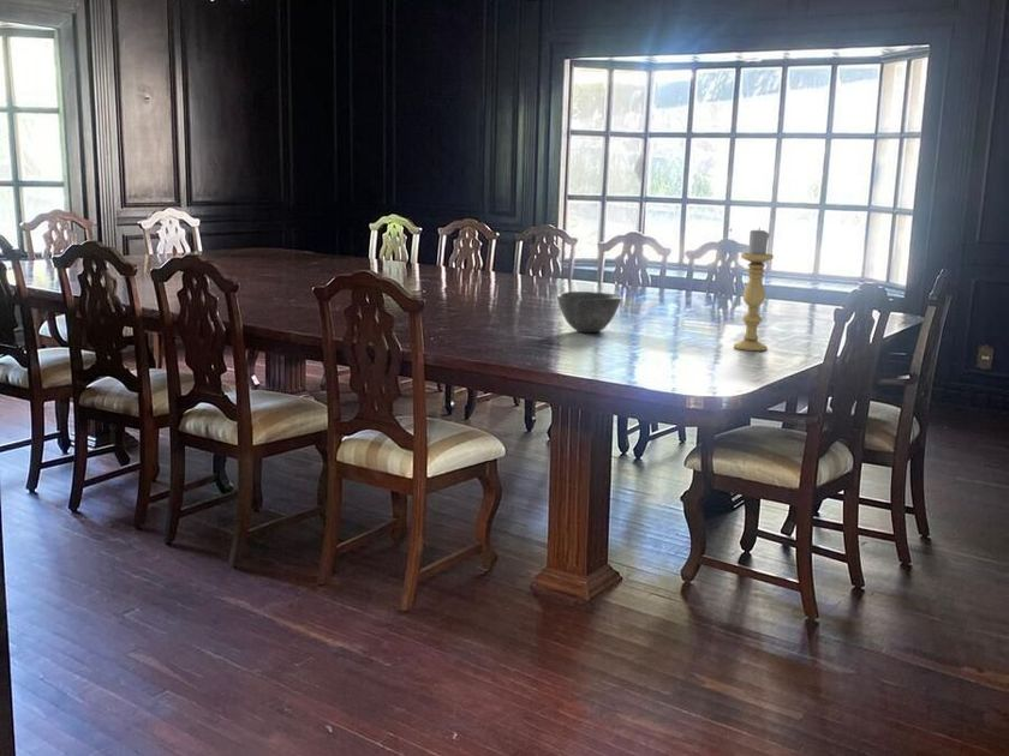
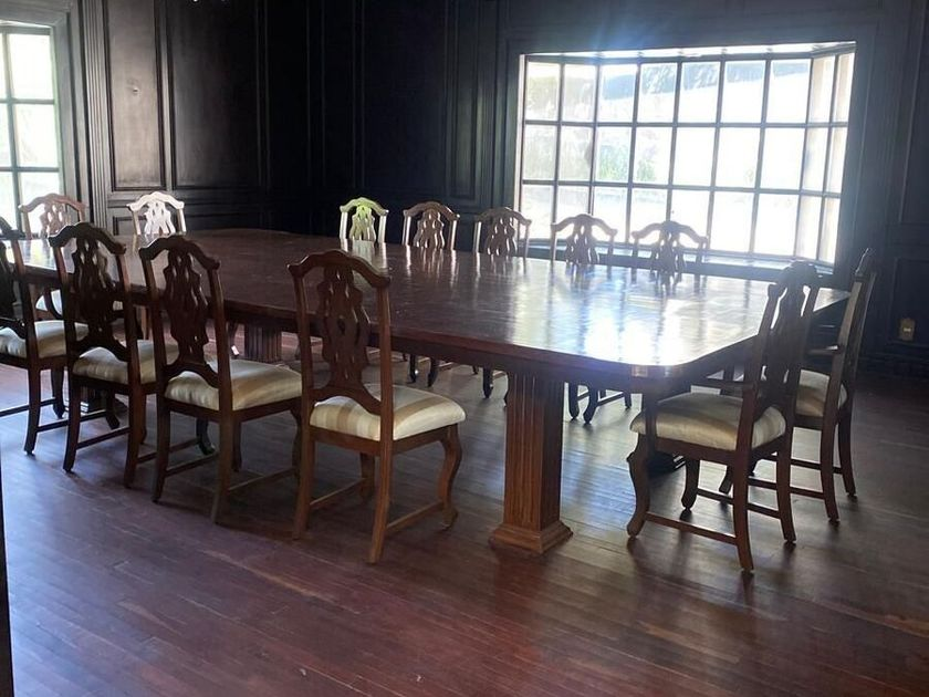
- candle holder [733,227,775,352]
- bowl [556,290,622,334]
